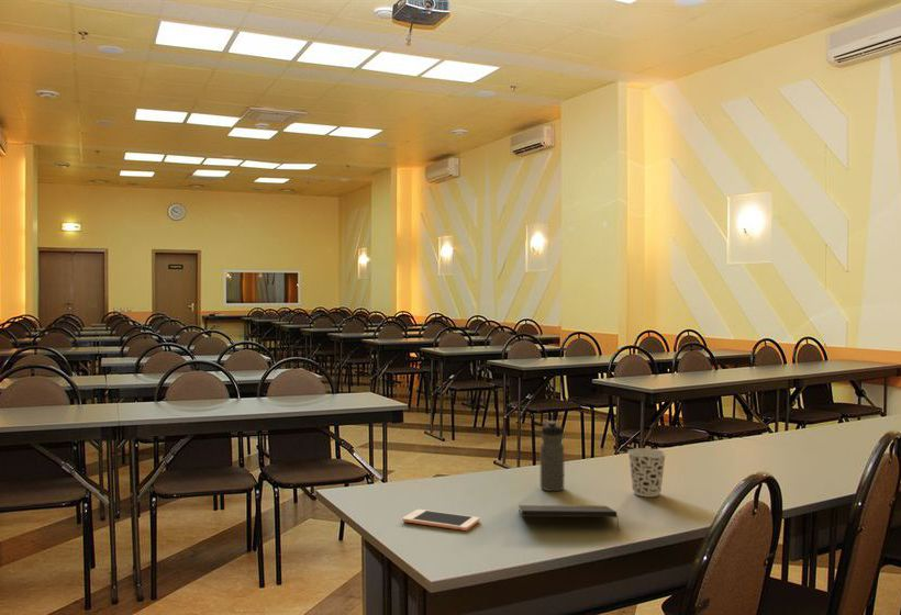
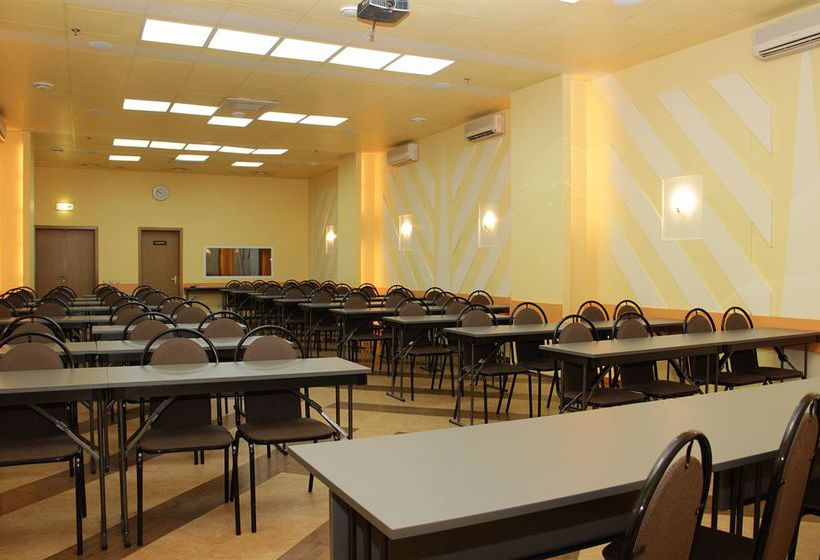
- notepad [518,504,621,532]
- cell phone [401,508,481,532]
- cup [626,447,667,497]
- water bottle [540,421,565,492]
